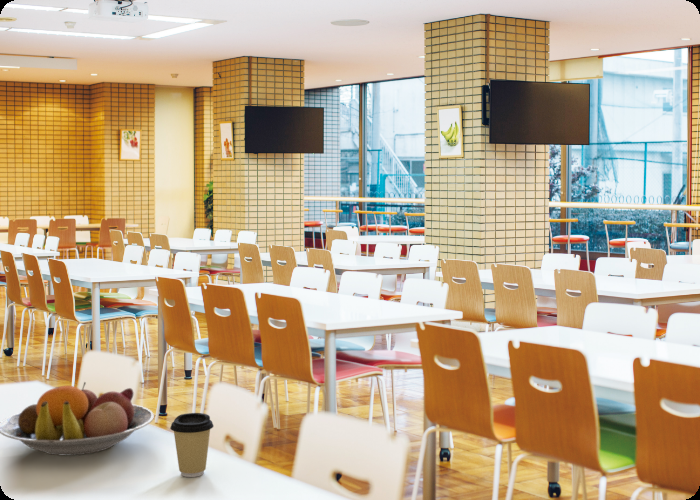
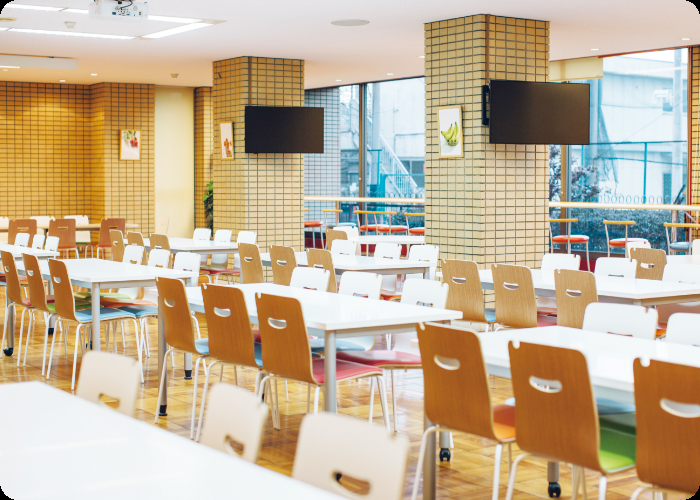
- fruit bowl [0,381,155,456]
- coffee cup [169,412,214,478]
